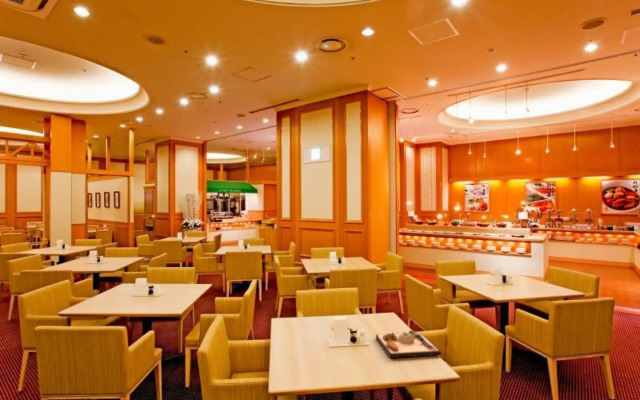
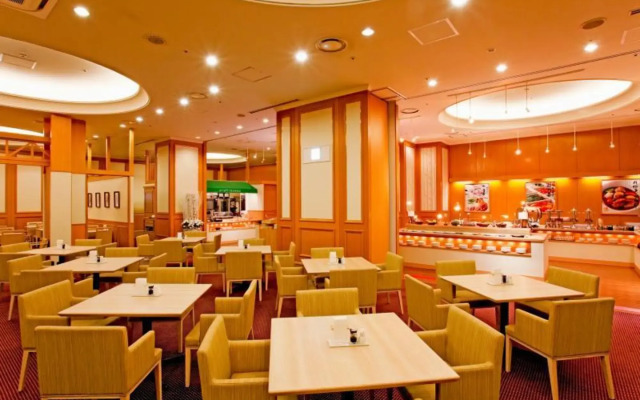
- dinner plate [375,330,442,359]
